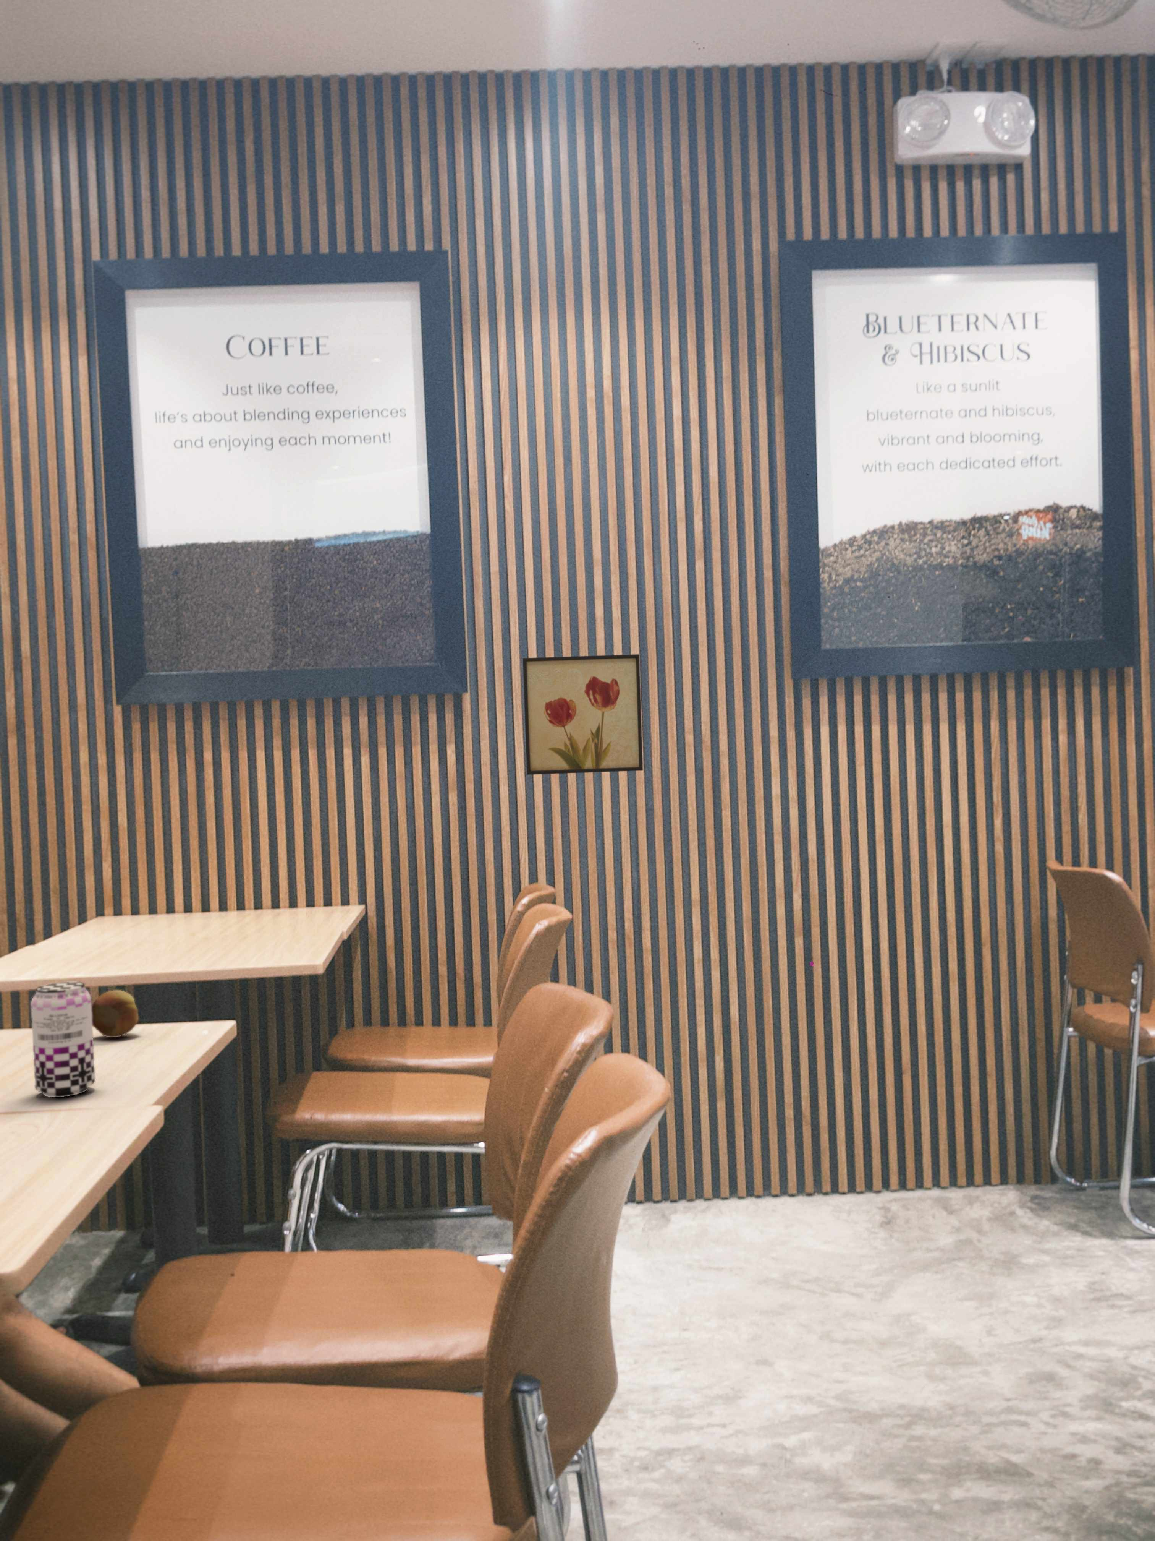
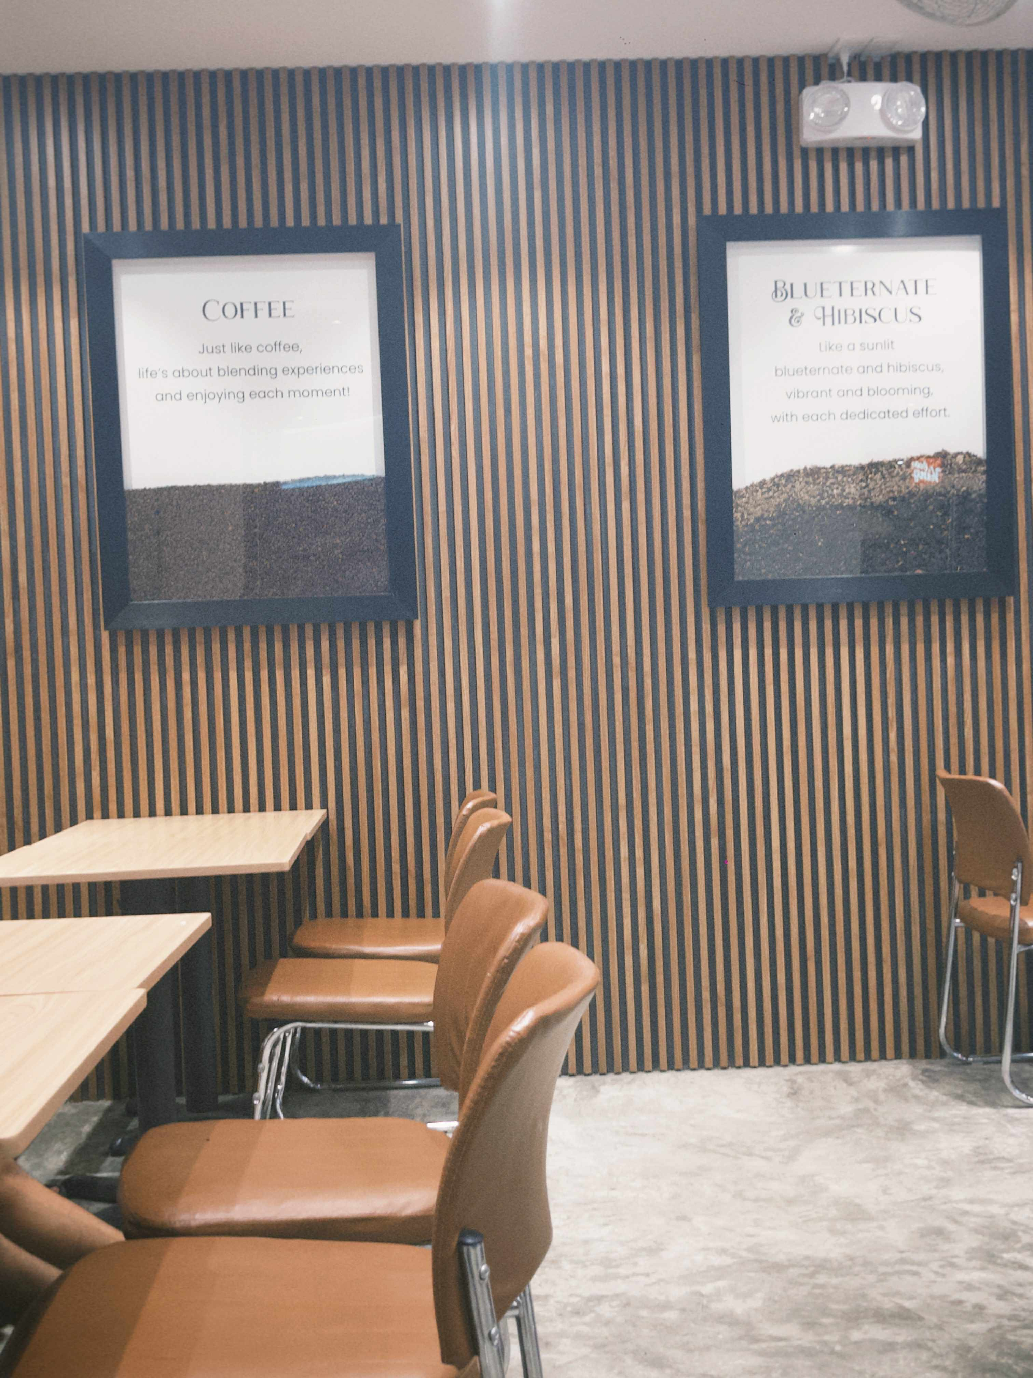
- fruit [91,990,140,1037]
- wall art [523,654,643,775]
- beer can [30,982,96,1098]
